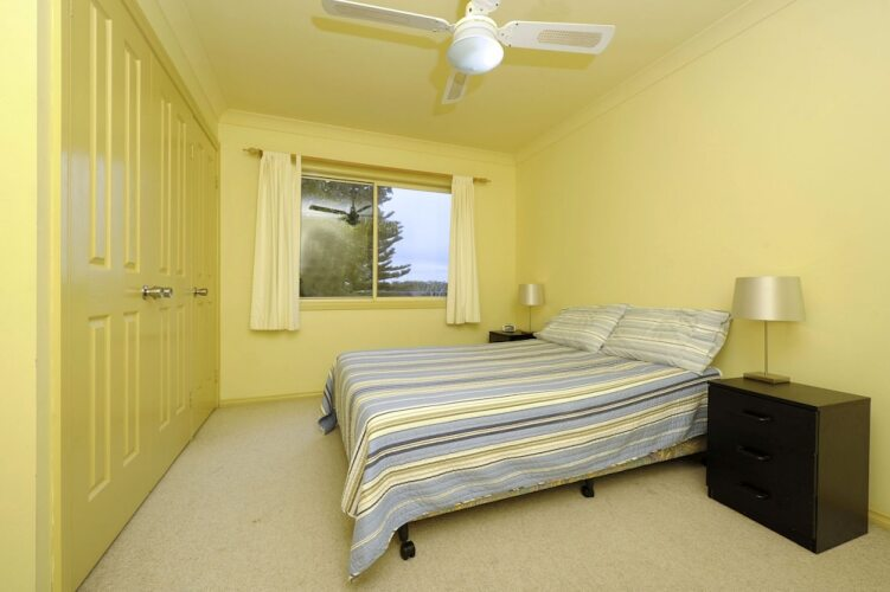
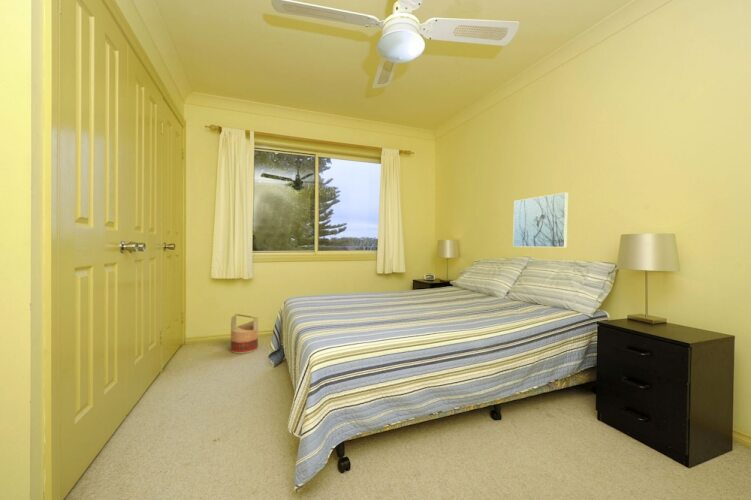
+ basket [230,313,259,354]
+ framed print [512,192,569,248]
